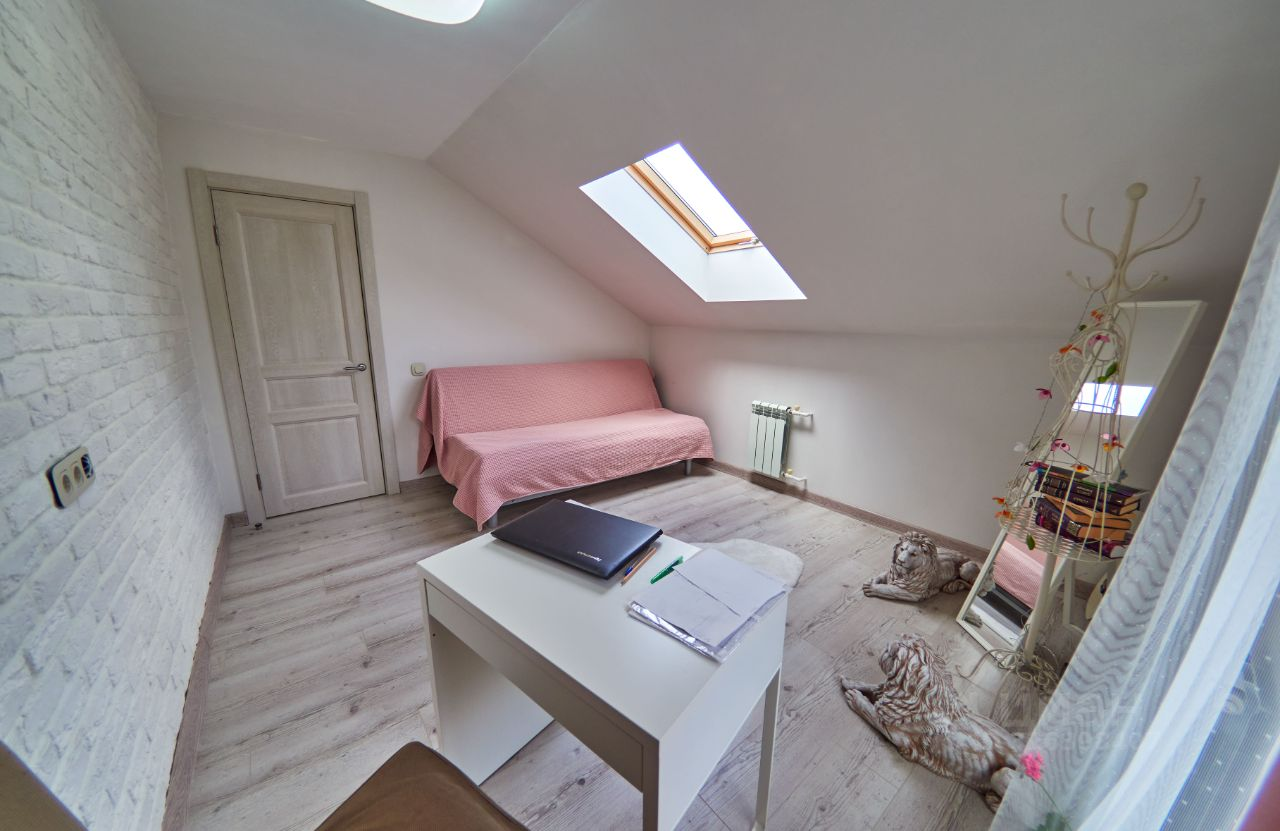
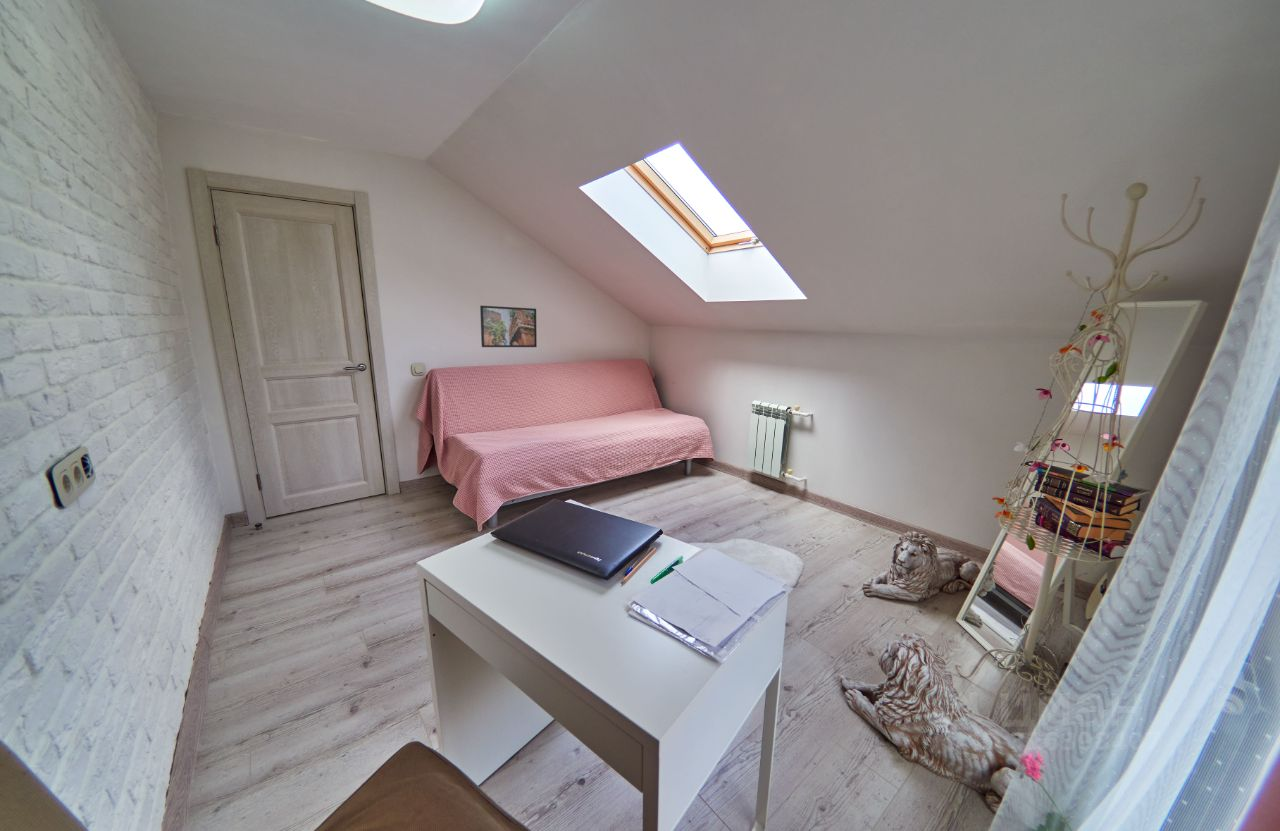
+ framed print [479,305,538,348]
